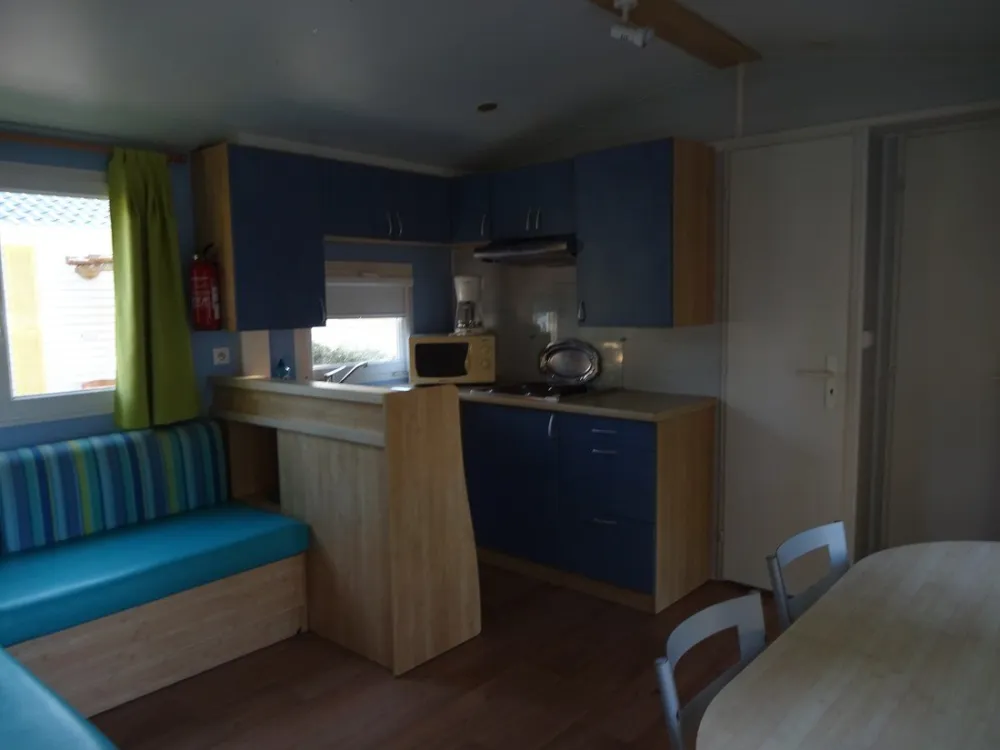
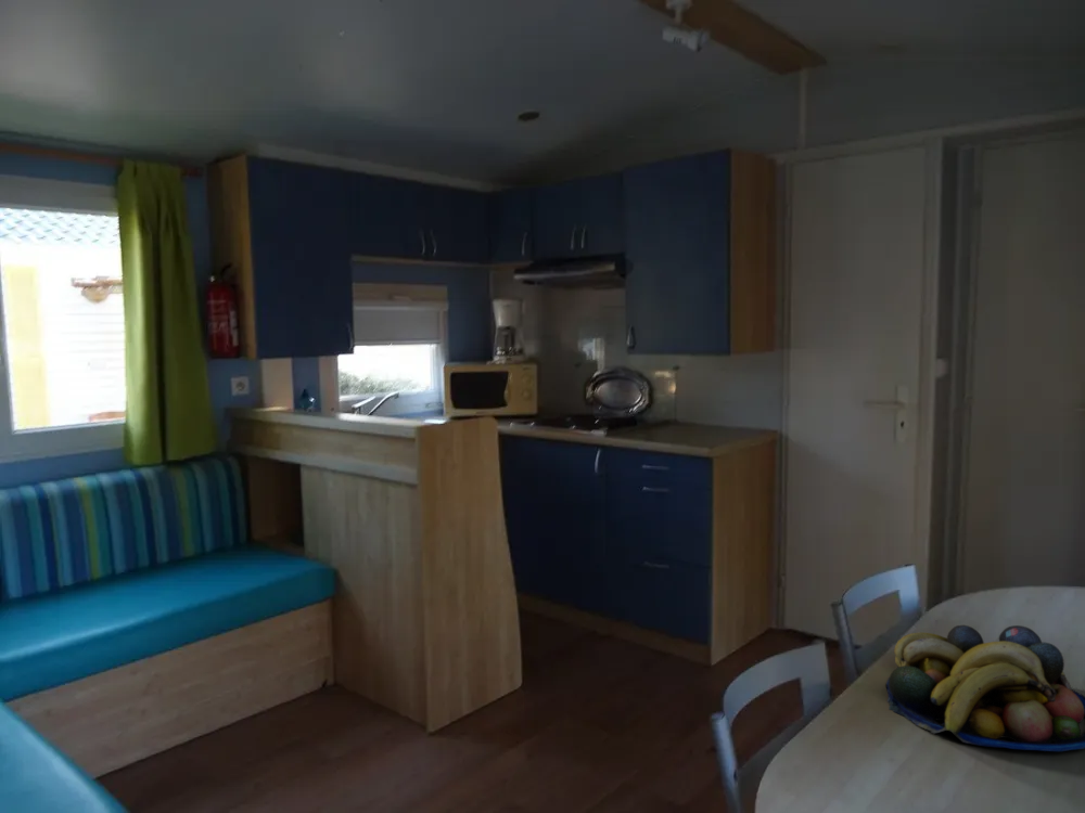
+ fruit bowl [884,624,1085,752]
